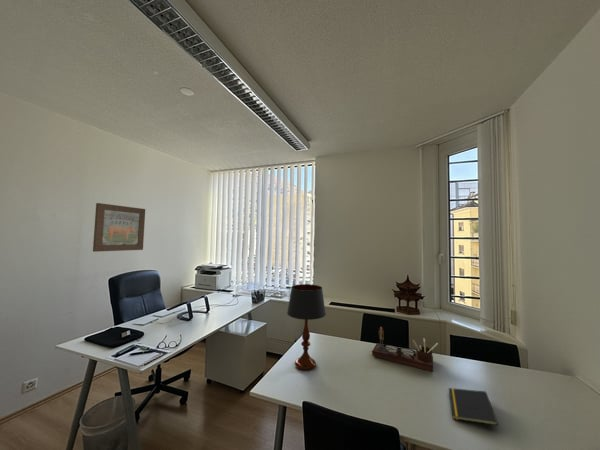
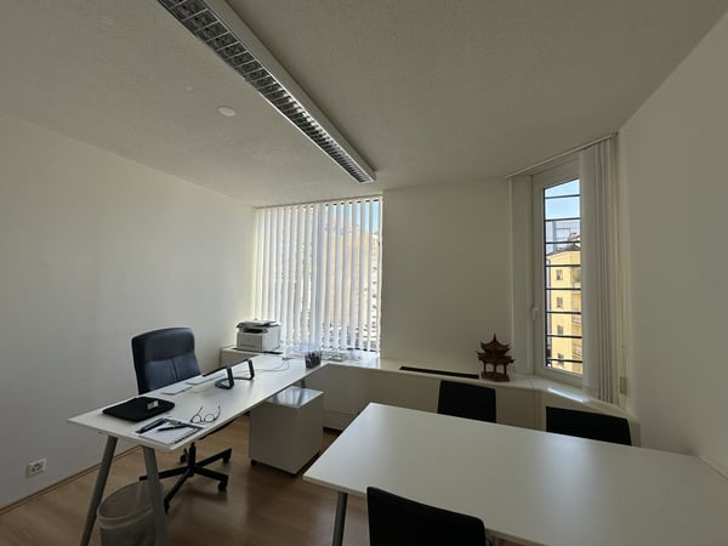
- table lamp [286,283,327,372]
- wall art [92,202,146,253]
- notepad [448,387,499,426]
- desk organizer [371,326,439,372]
